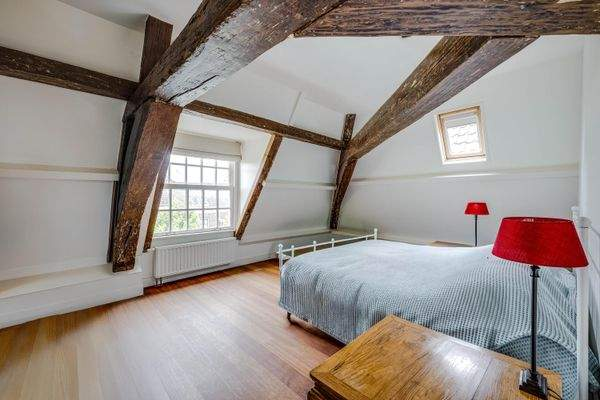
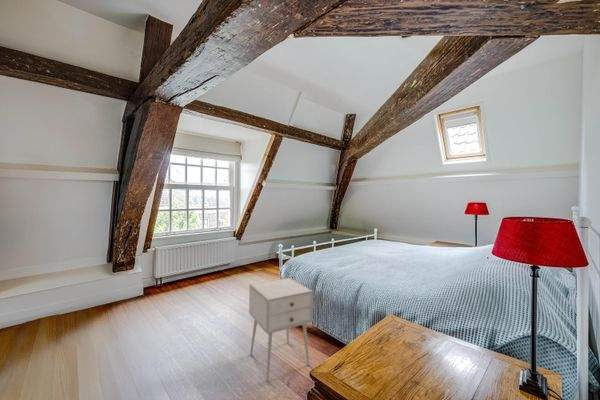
+ nightstand [248,277,314,382]
